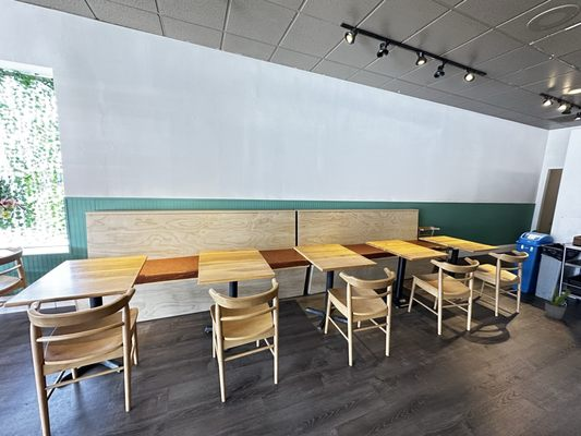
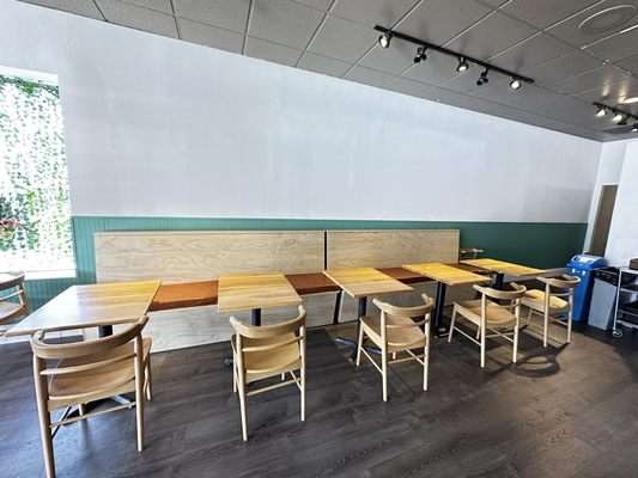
- potted plant [544,284,571,320]
